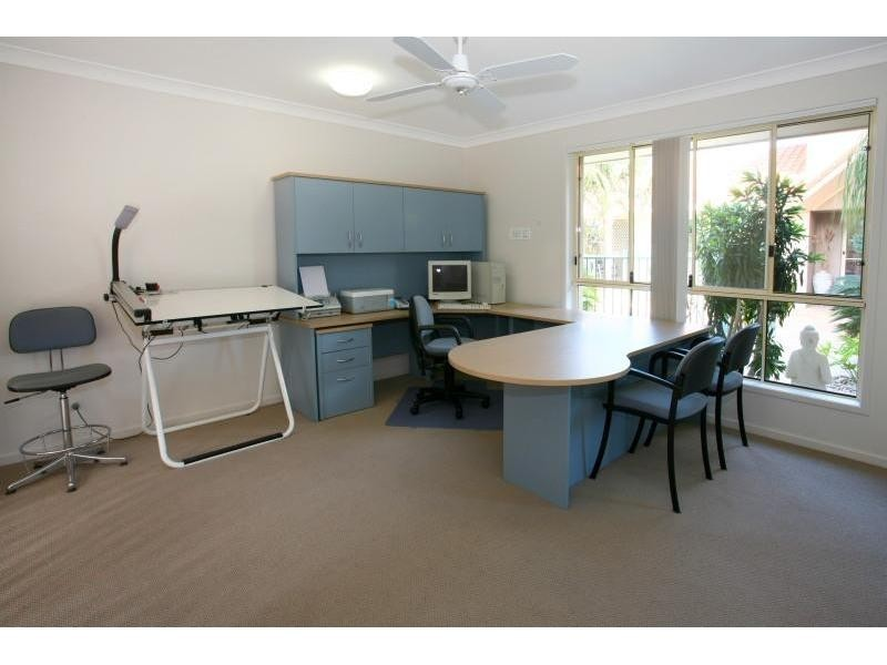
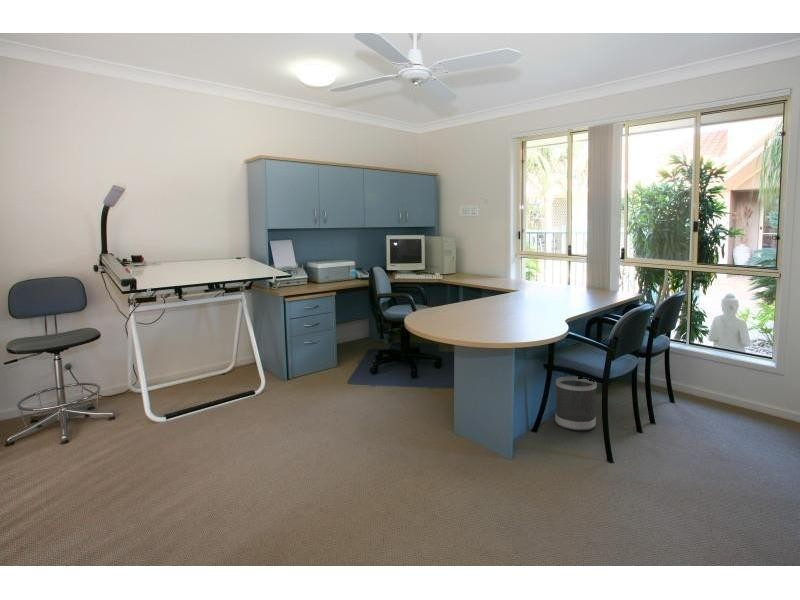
+ wastebasket [554,375,598,431]
